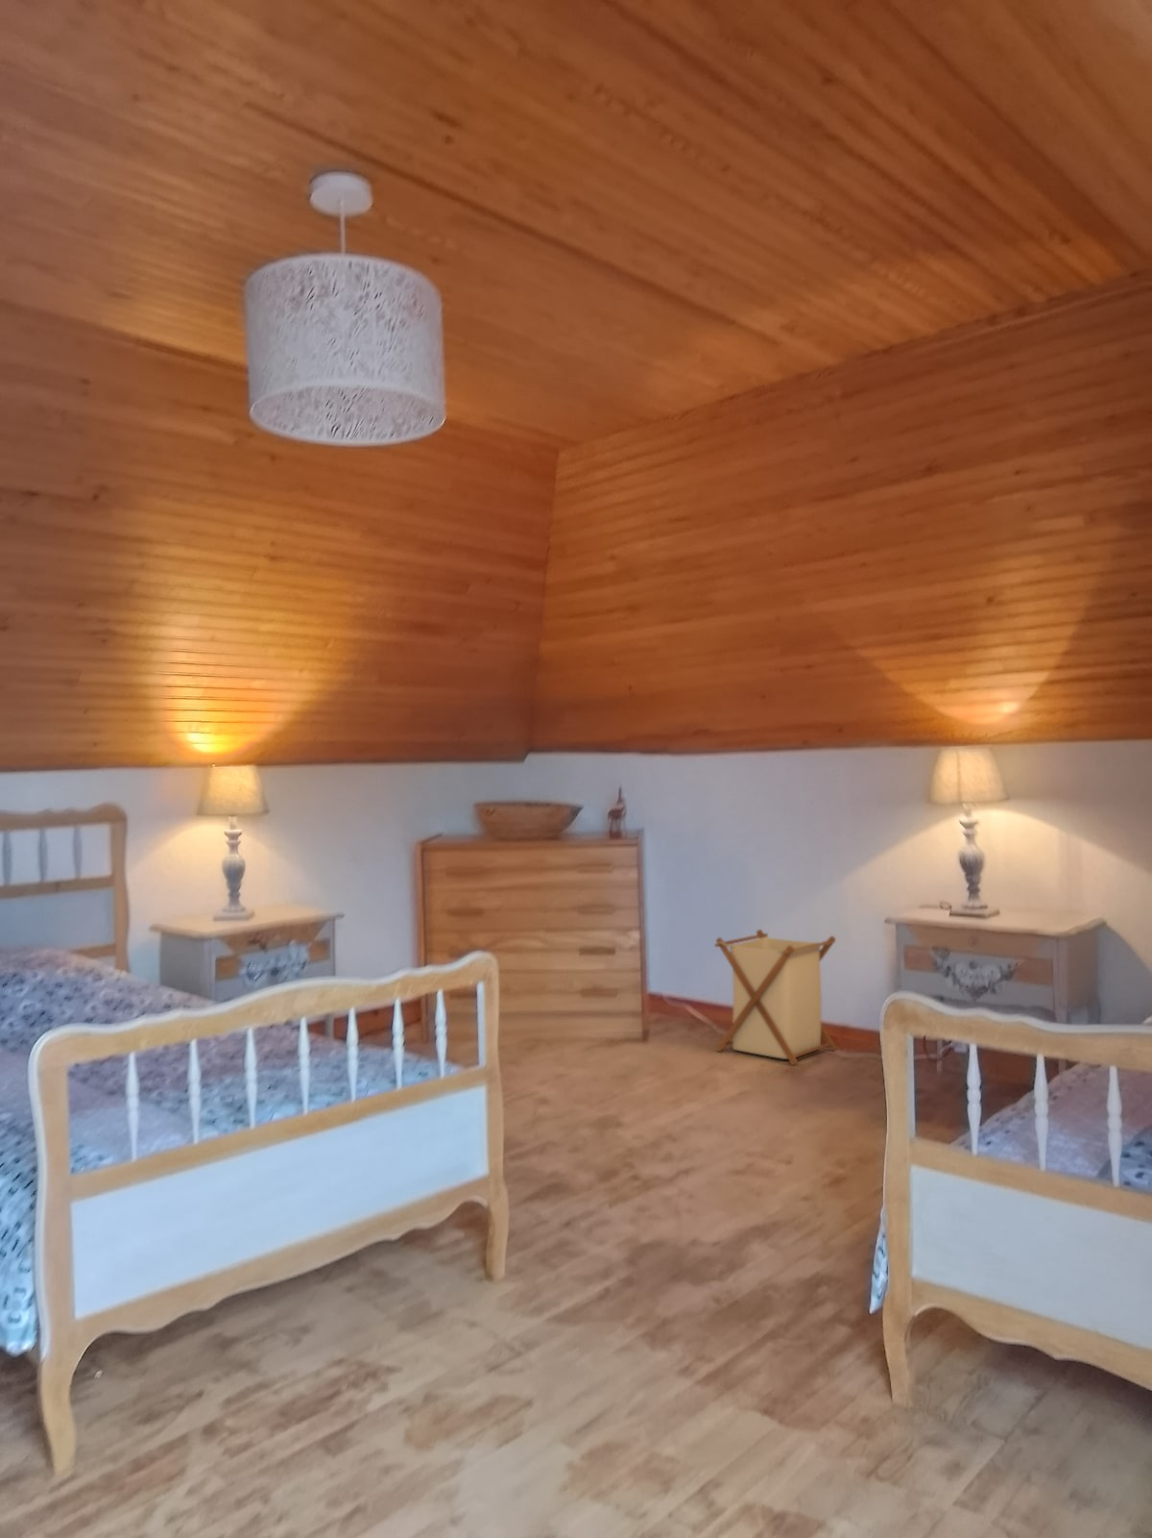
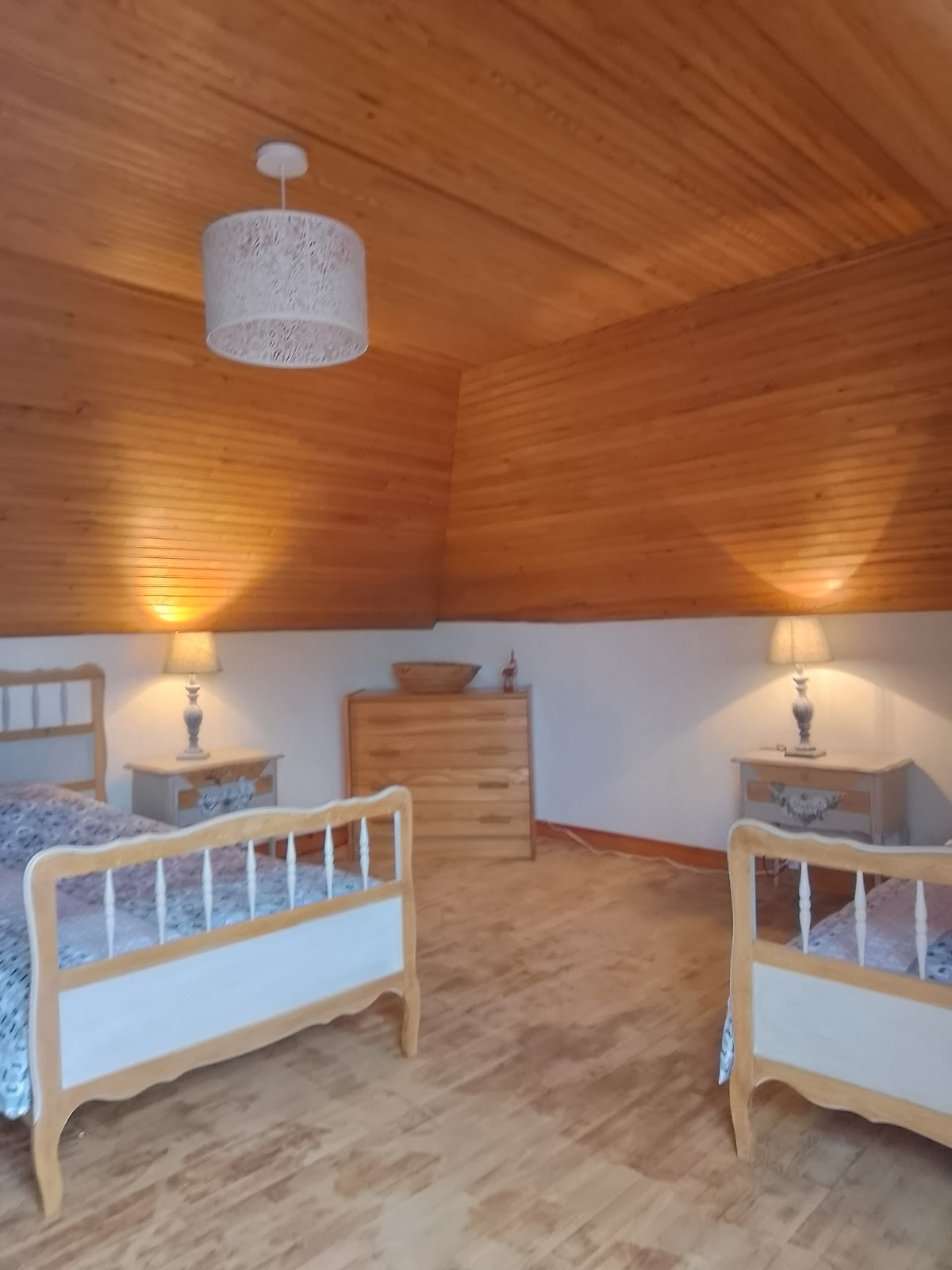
- laundry basket [714,929,837,1066]
